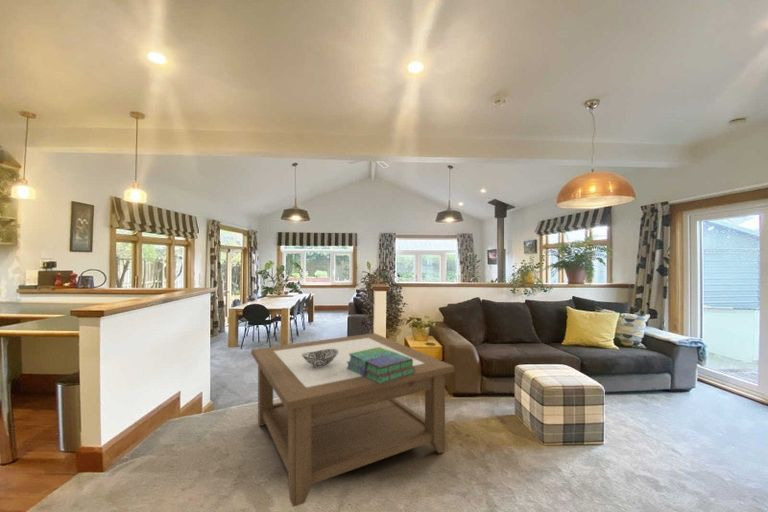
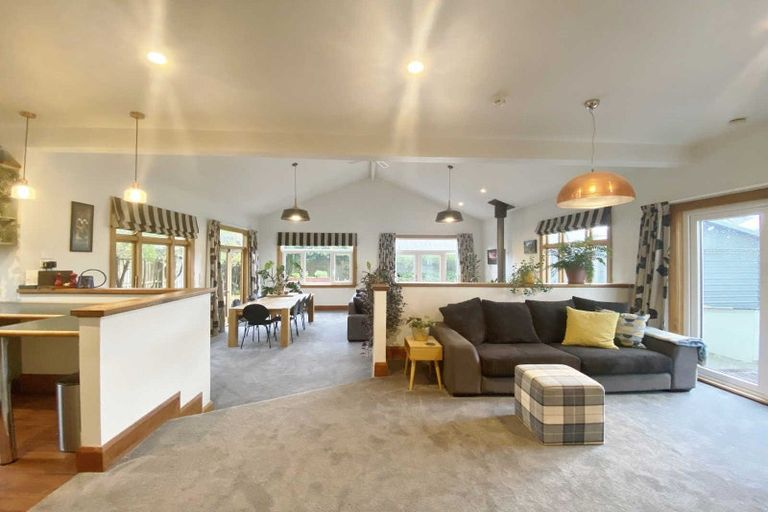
- decorative bowl [301,349,339,367]
- stack of books [347,347,415,384]
- coffee table [250,332,455,508]
